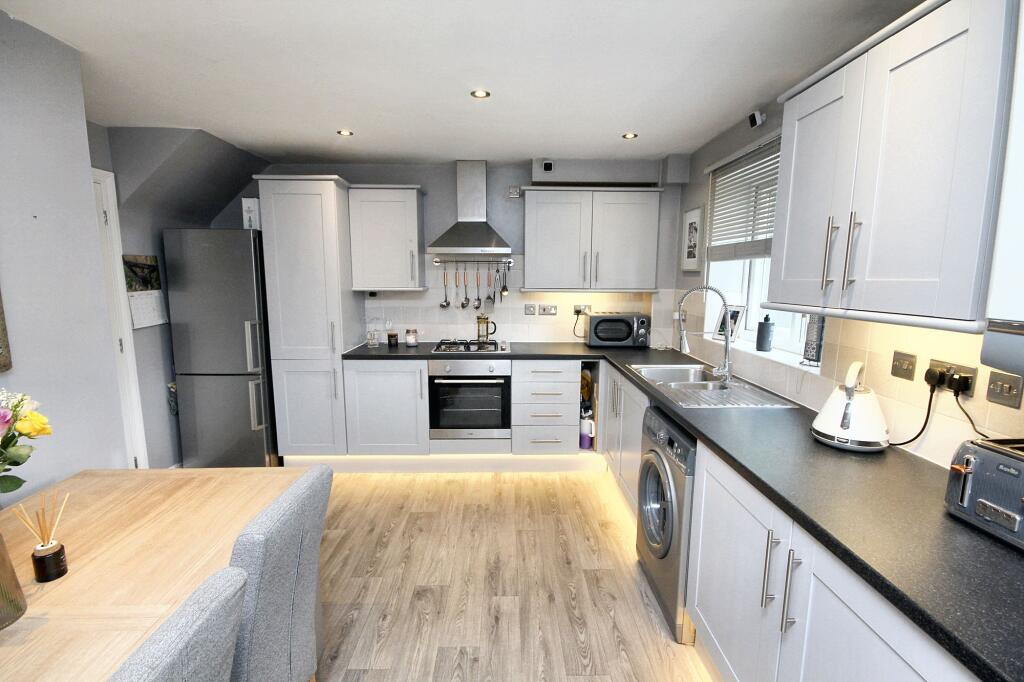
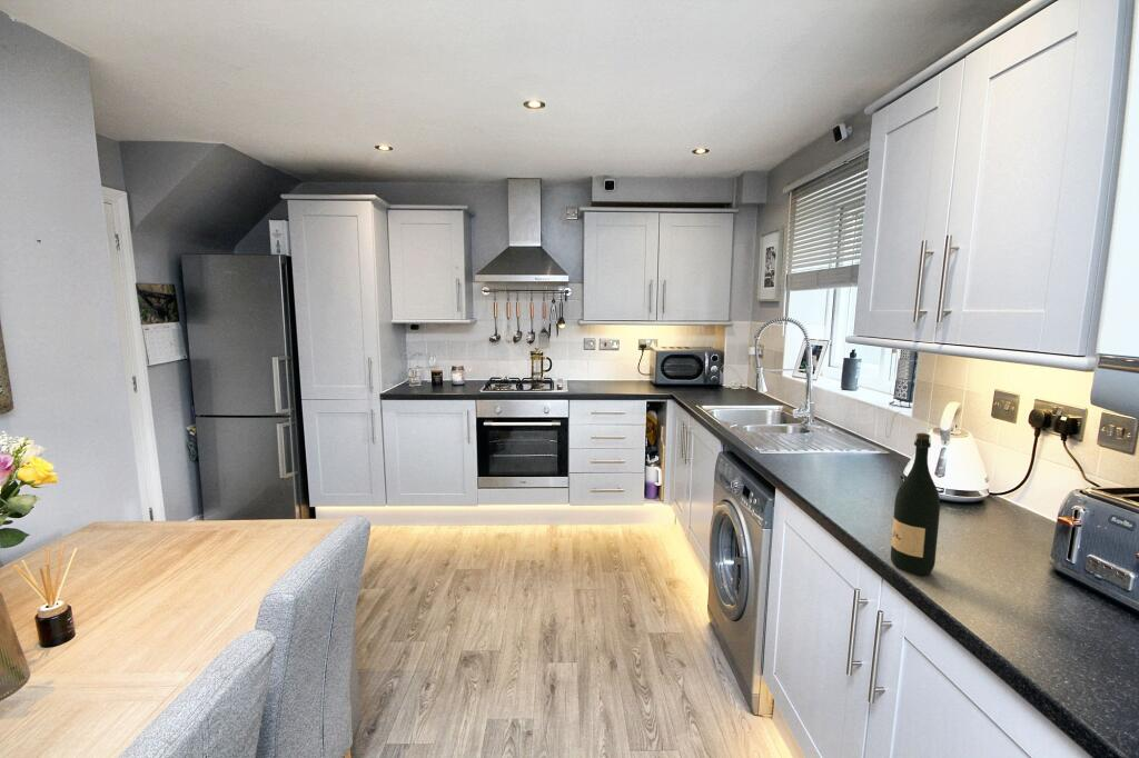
+ wine bottle [890,432,941,576]
